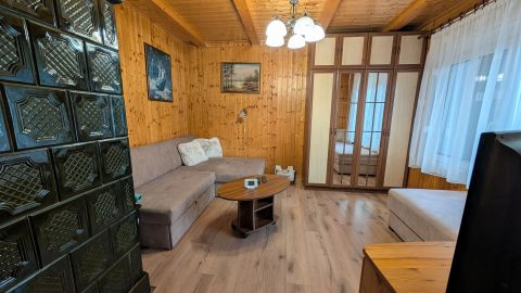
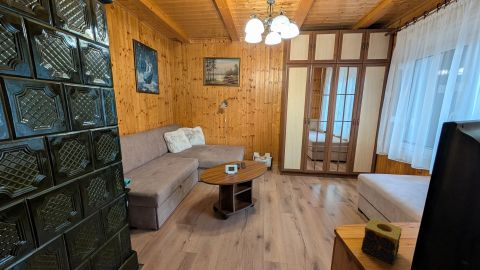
+ candle [360,216,403,266]
